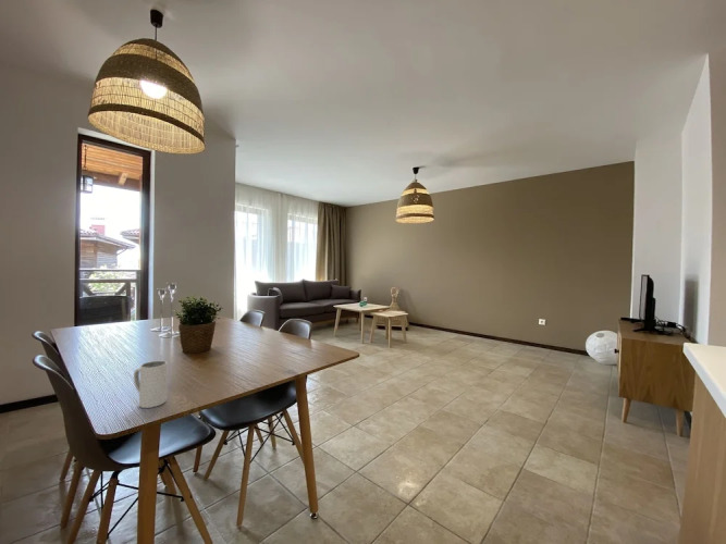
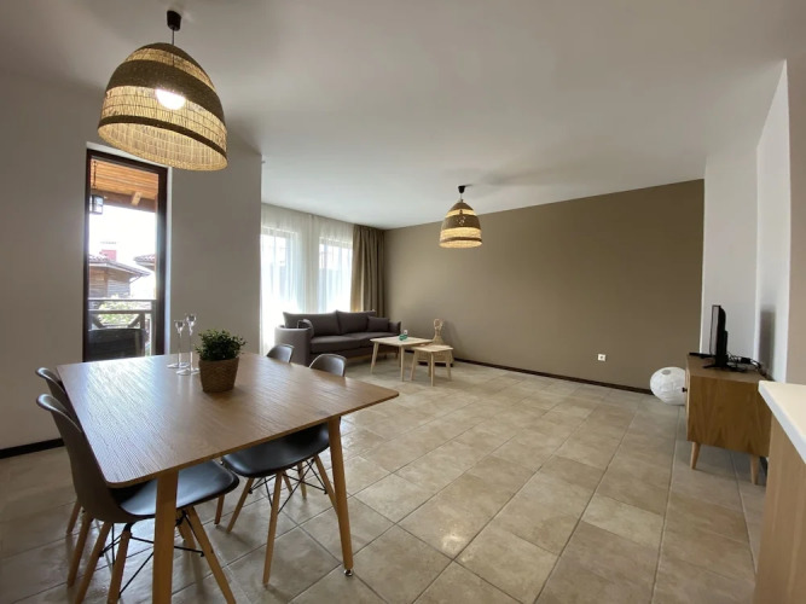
- mug [133,360,168,409]
